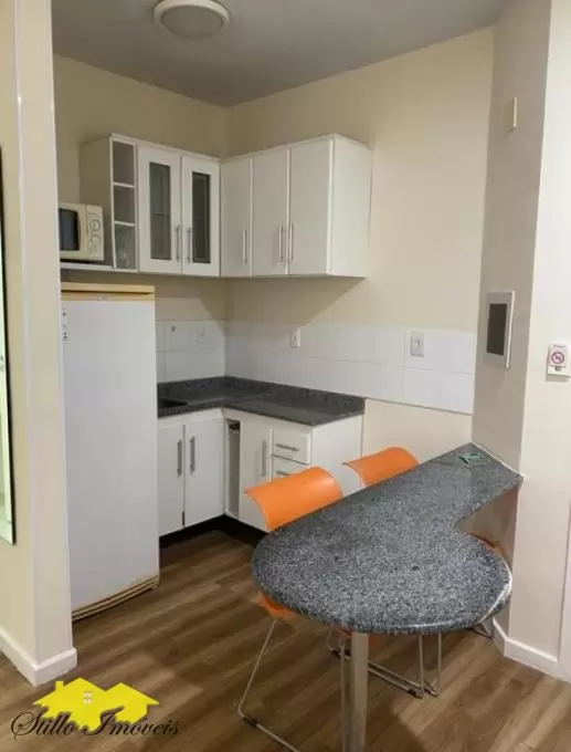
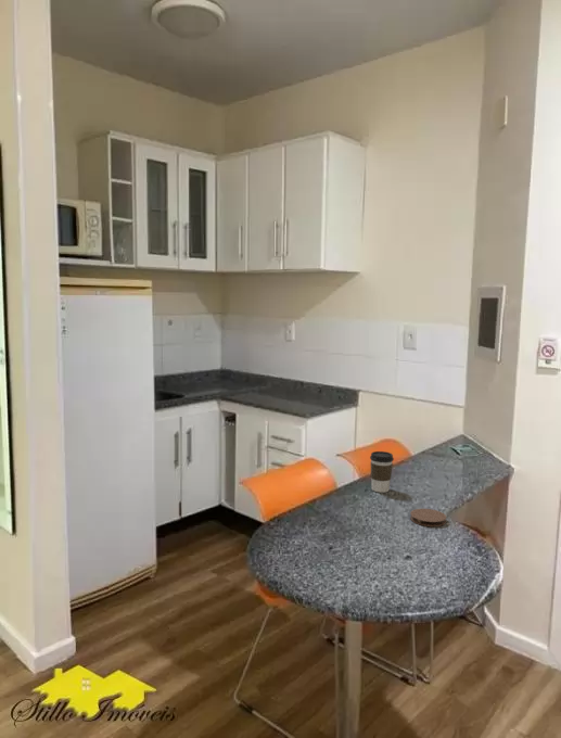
+ coaster [409,508,447,527]
+ coffee cup [369,450,395,494]
